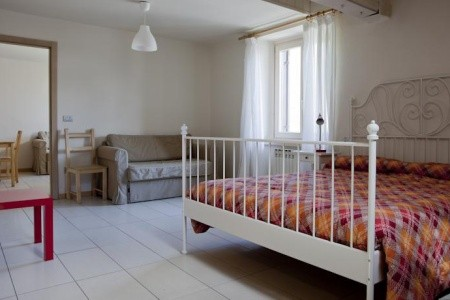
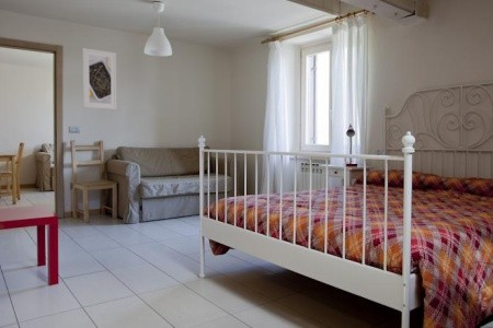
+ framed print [82,47,118,110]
